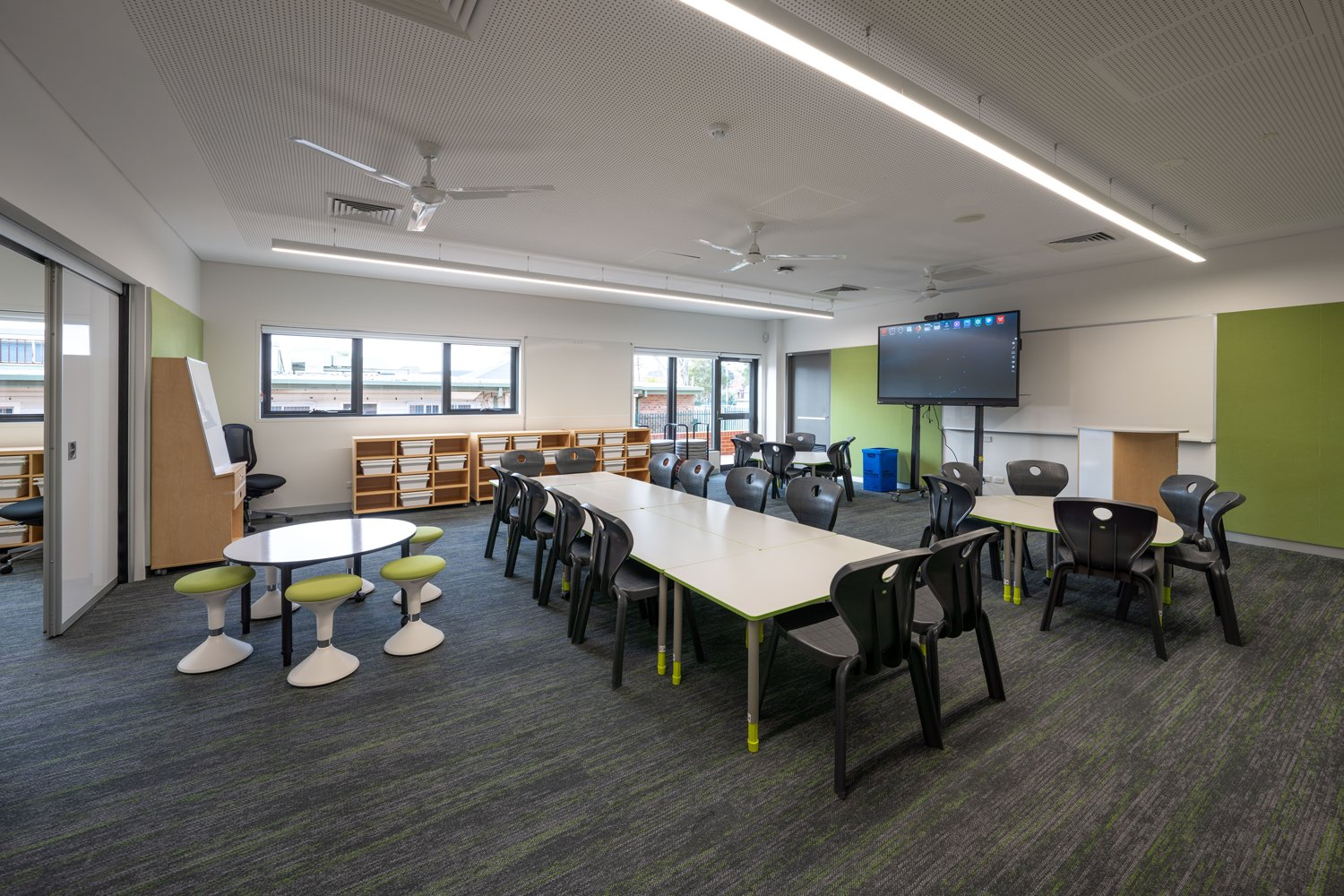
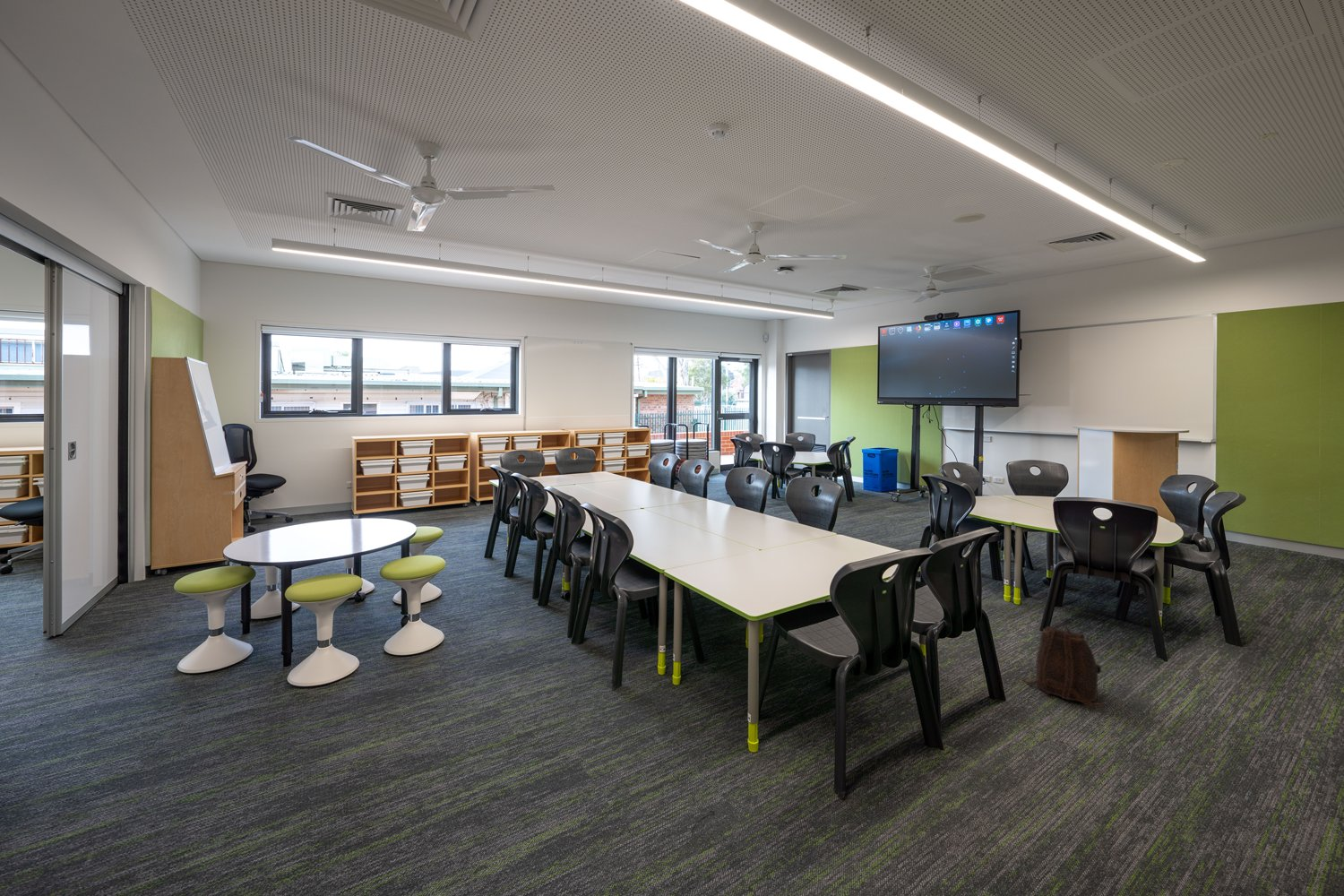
+ backpack [1021,623,1104,708]
